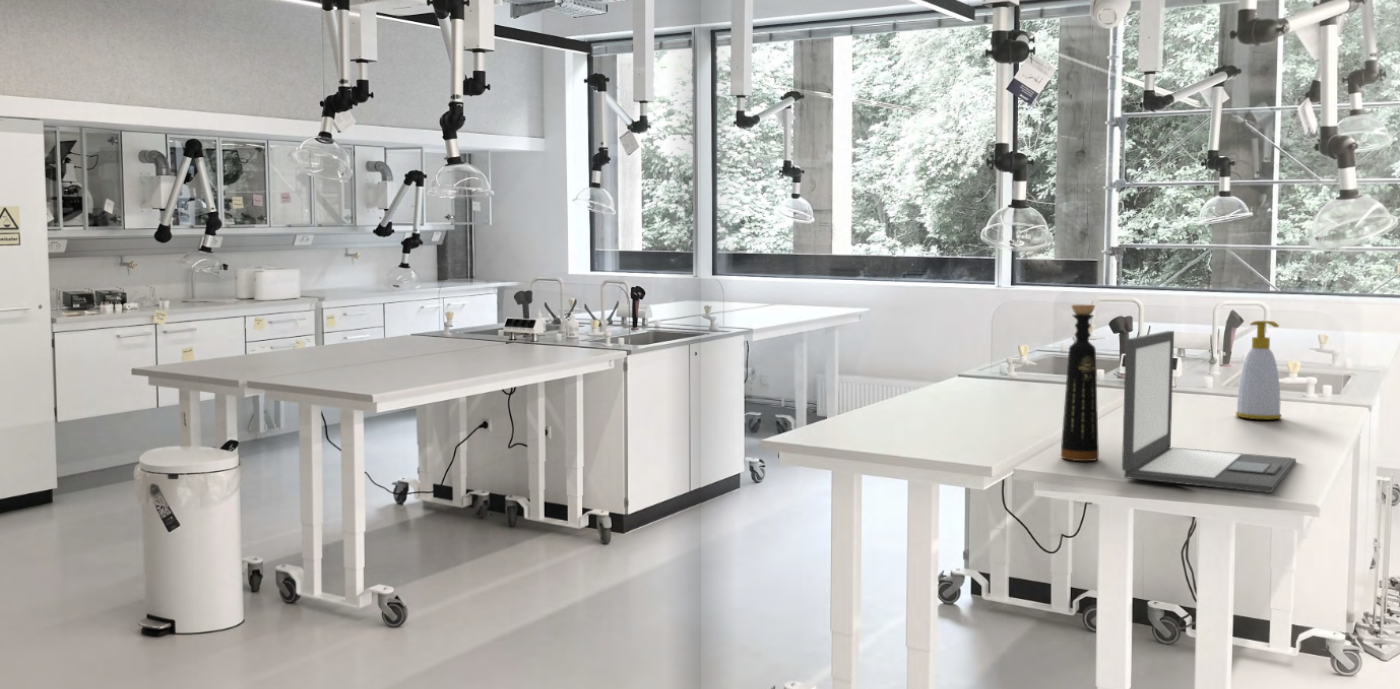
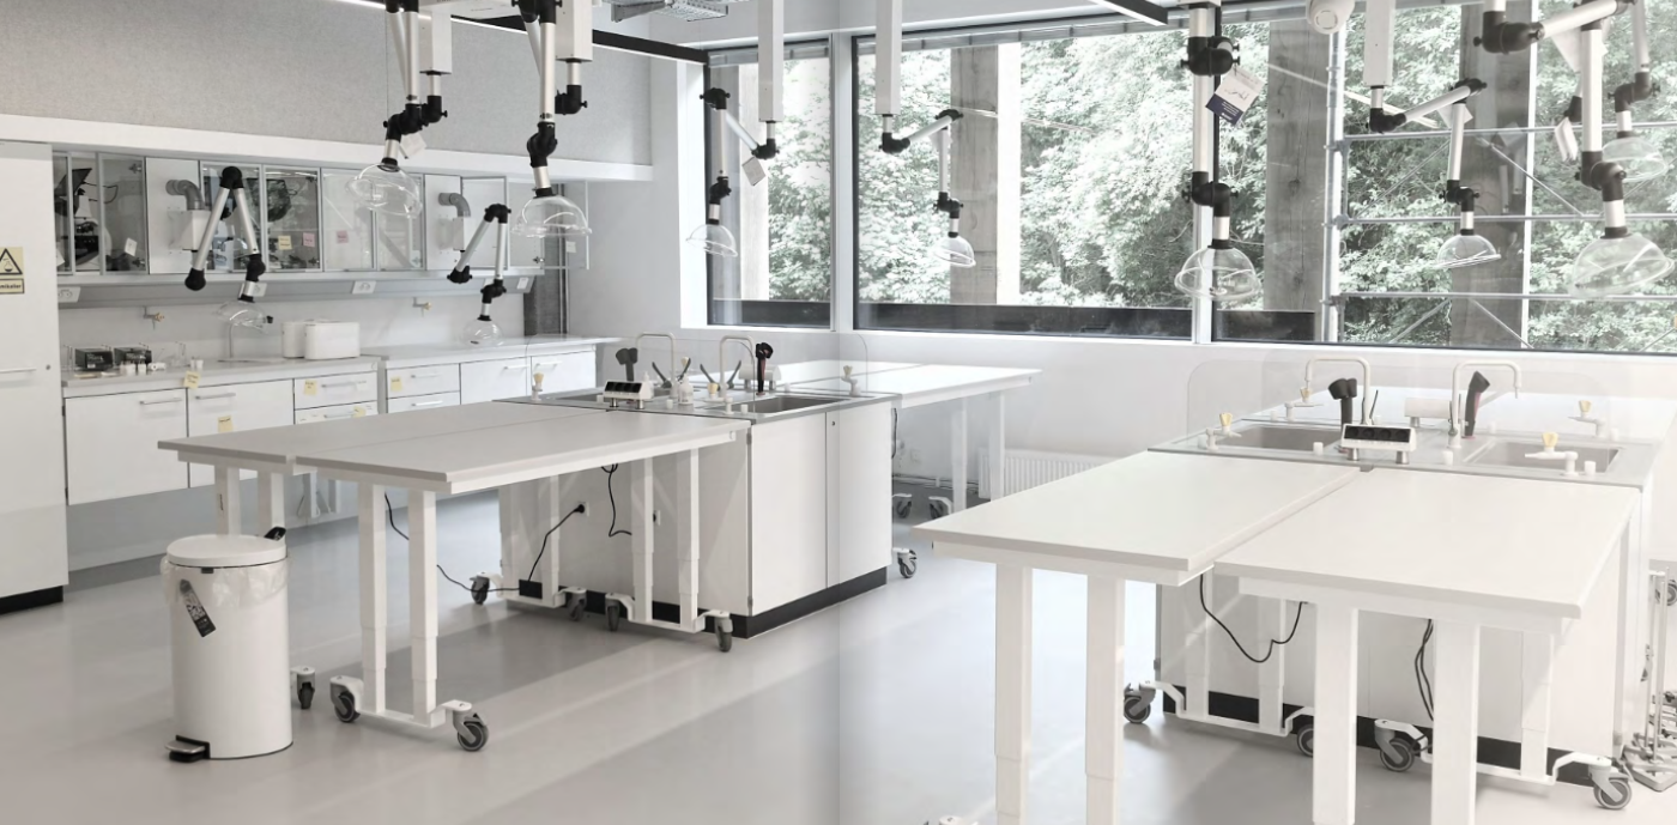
- soap bottle [1235,320,1283,420]
- laptop [1121,330,1297,494]
- bottle [1060,304,1100,462]
